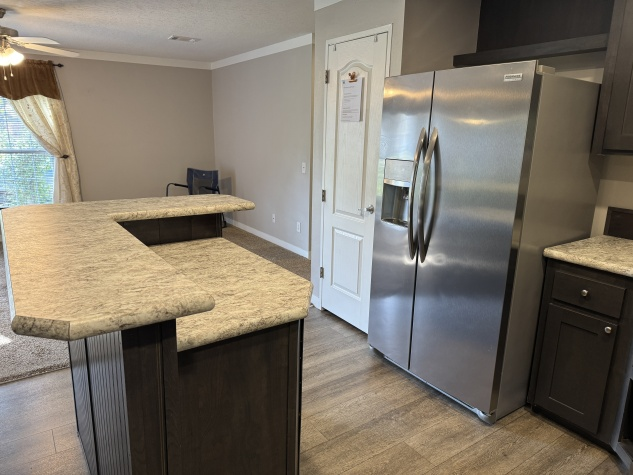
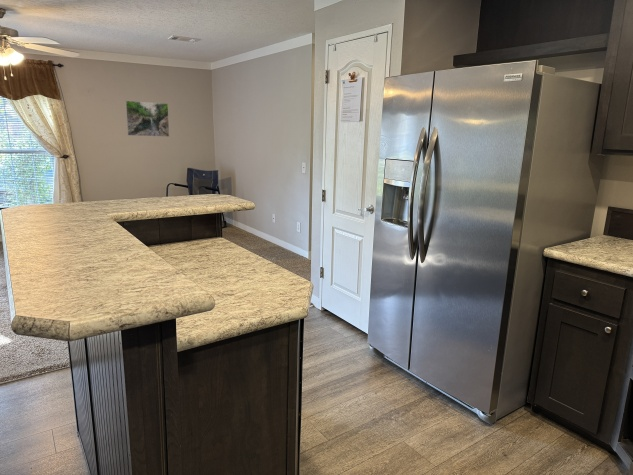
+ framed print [124,100,170,138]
